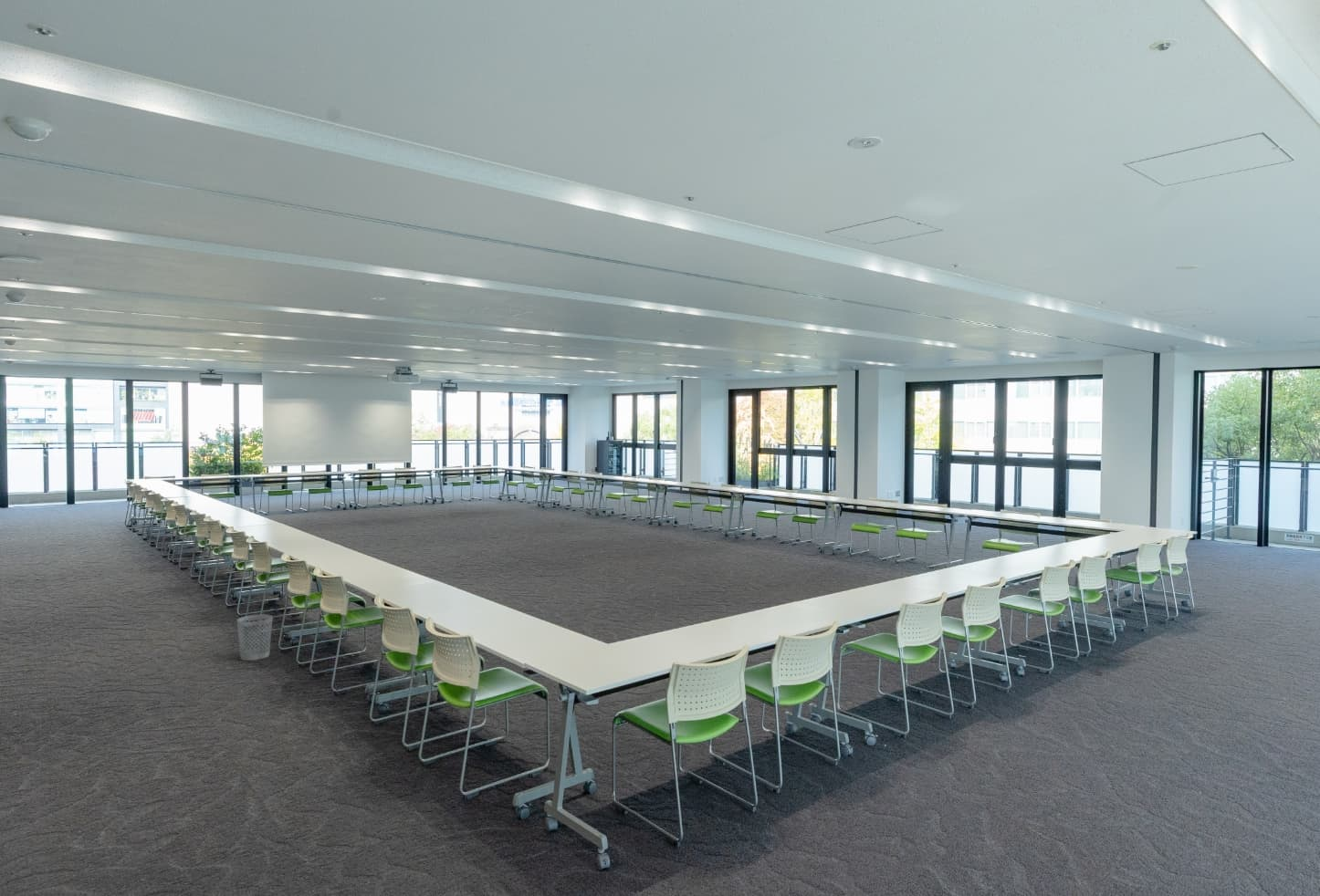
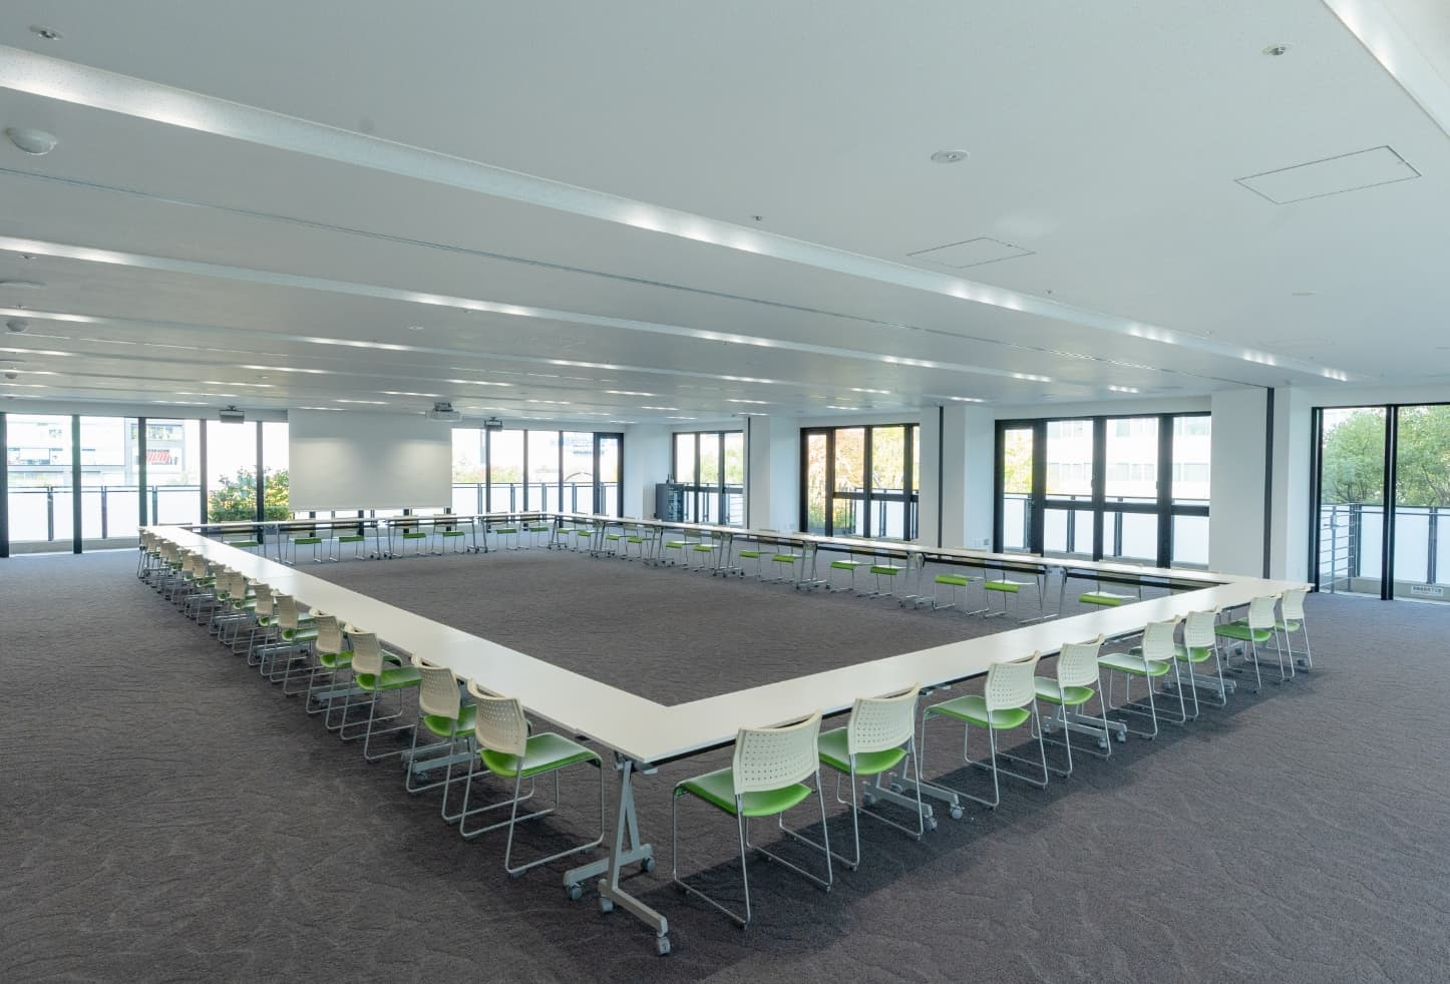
- wastebasket [236,613,274,662]
